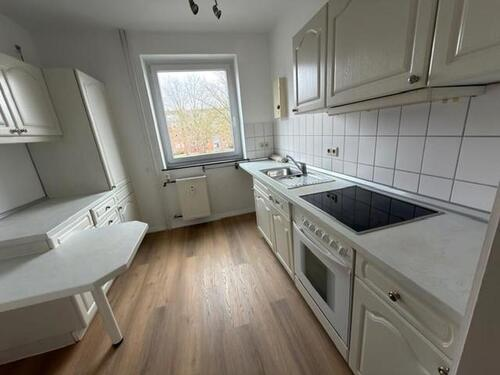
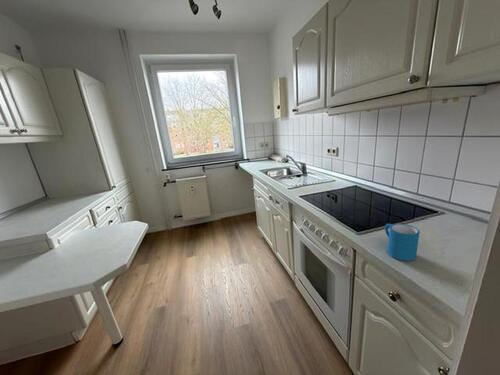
+ mug [383,223,421,262]
